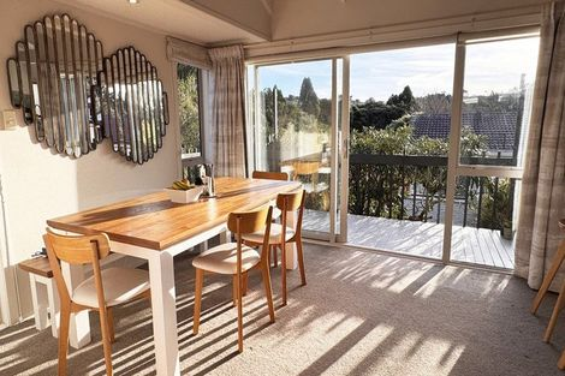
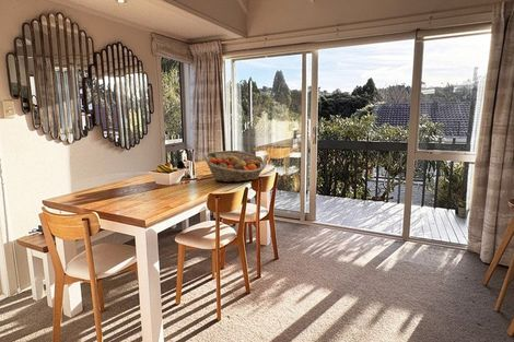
+ fruit basket [202,150,267,184]
